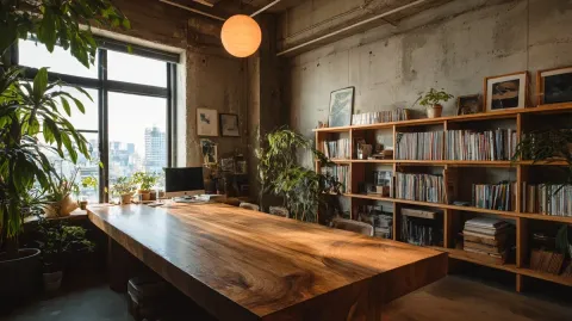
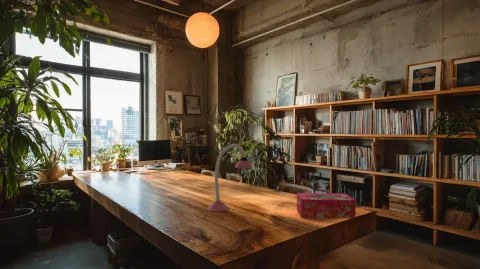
+ desk lamp [206,143,253,213]
+ tissue box [296,192,356,219]
